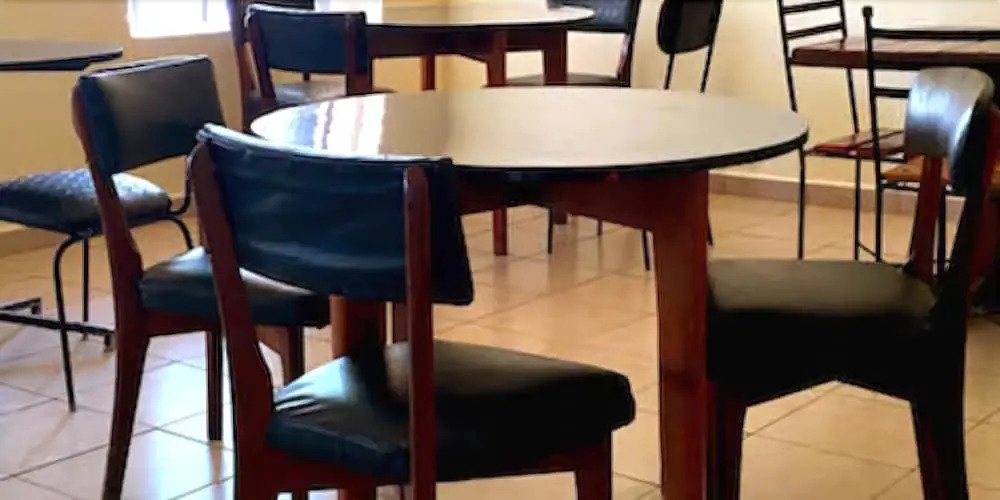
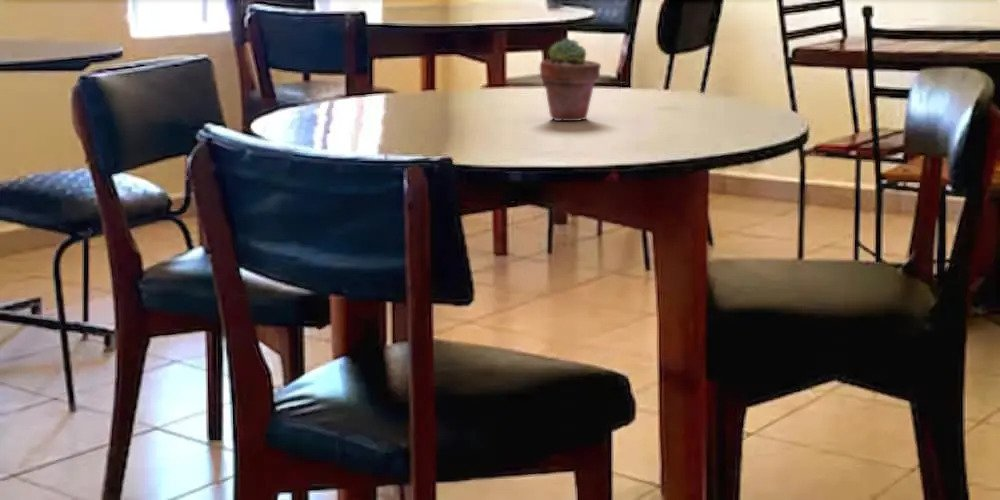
+ potted succulent [539,37,602,122]
